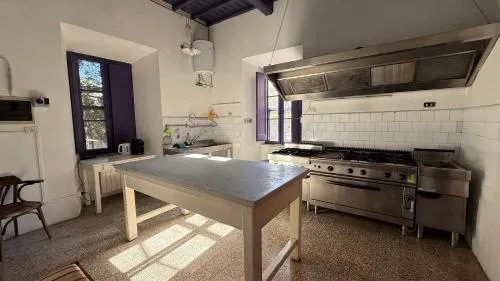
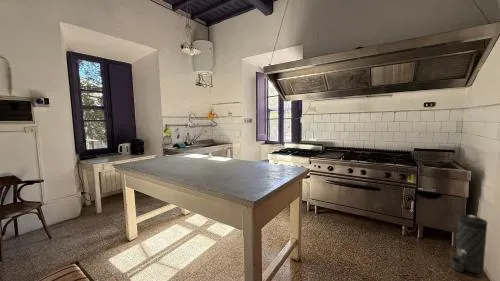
+ canister [450,214,488,275]
